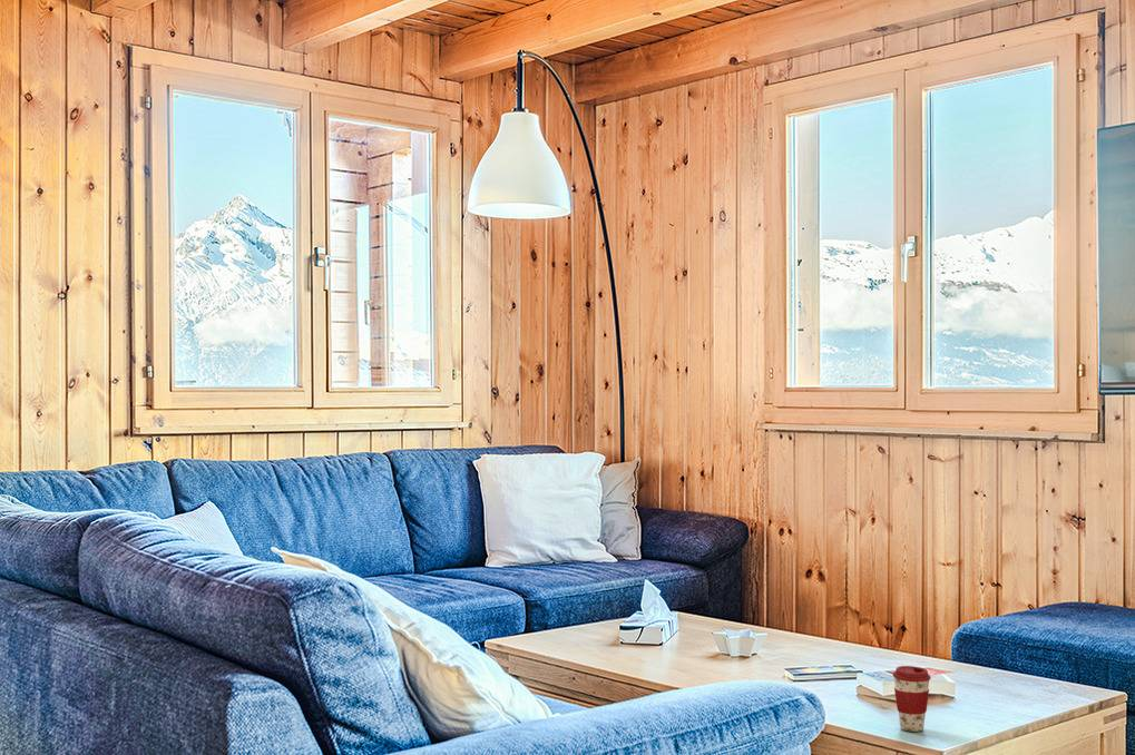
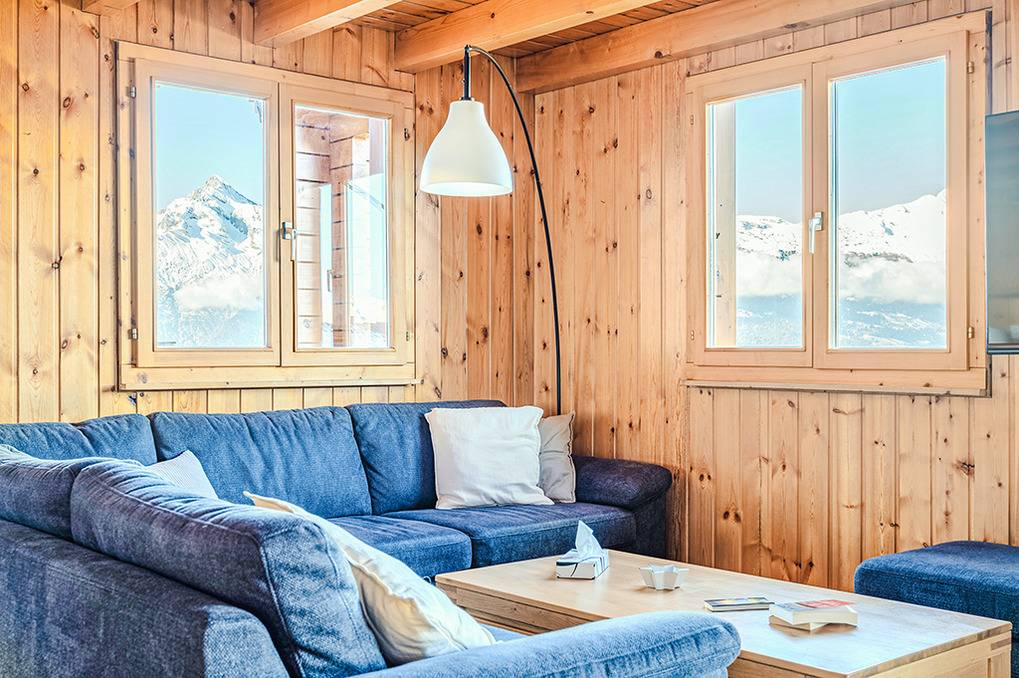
- coffee cup [892,665,931,733]
